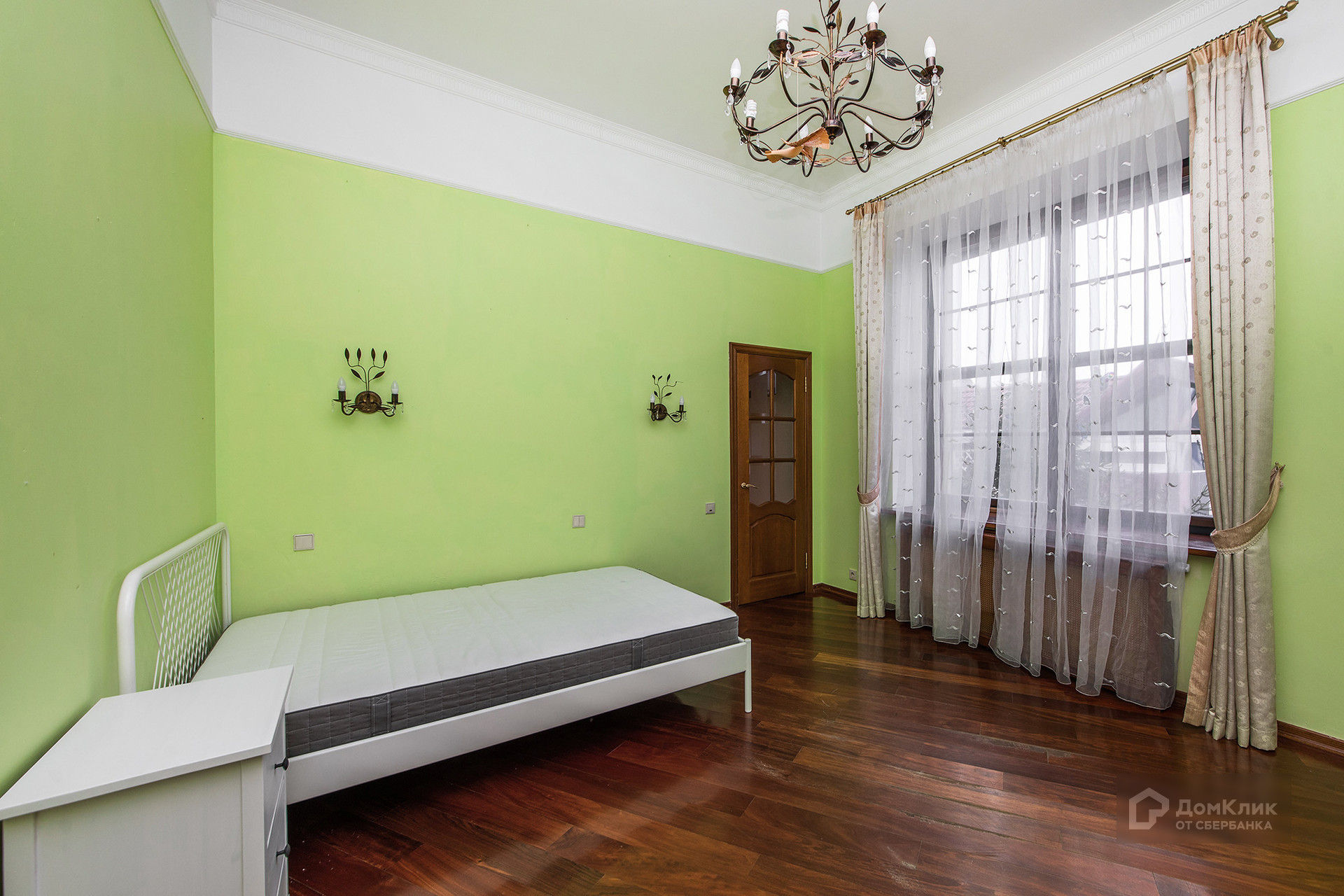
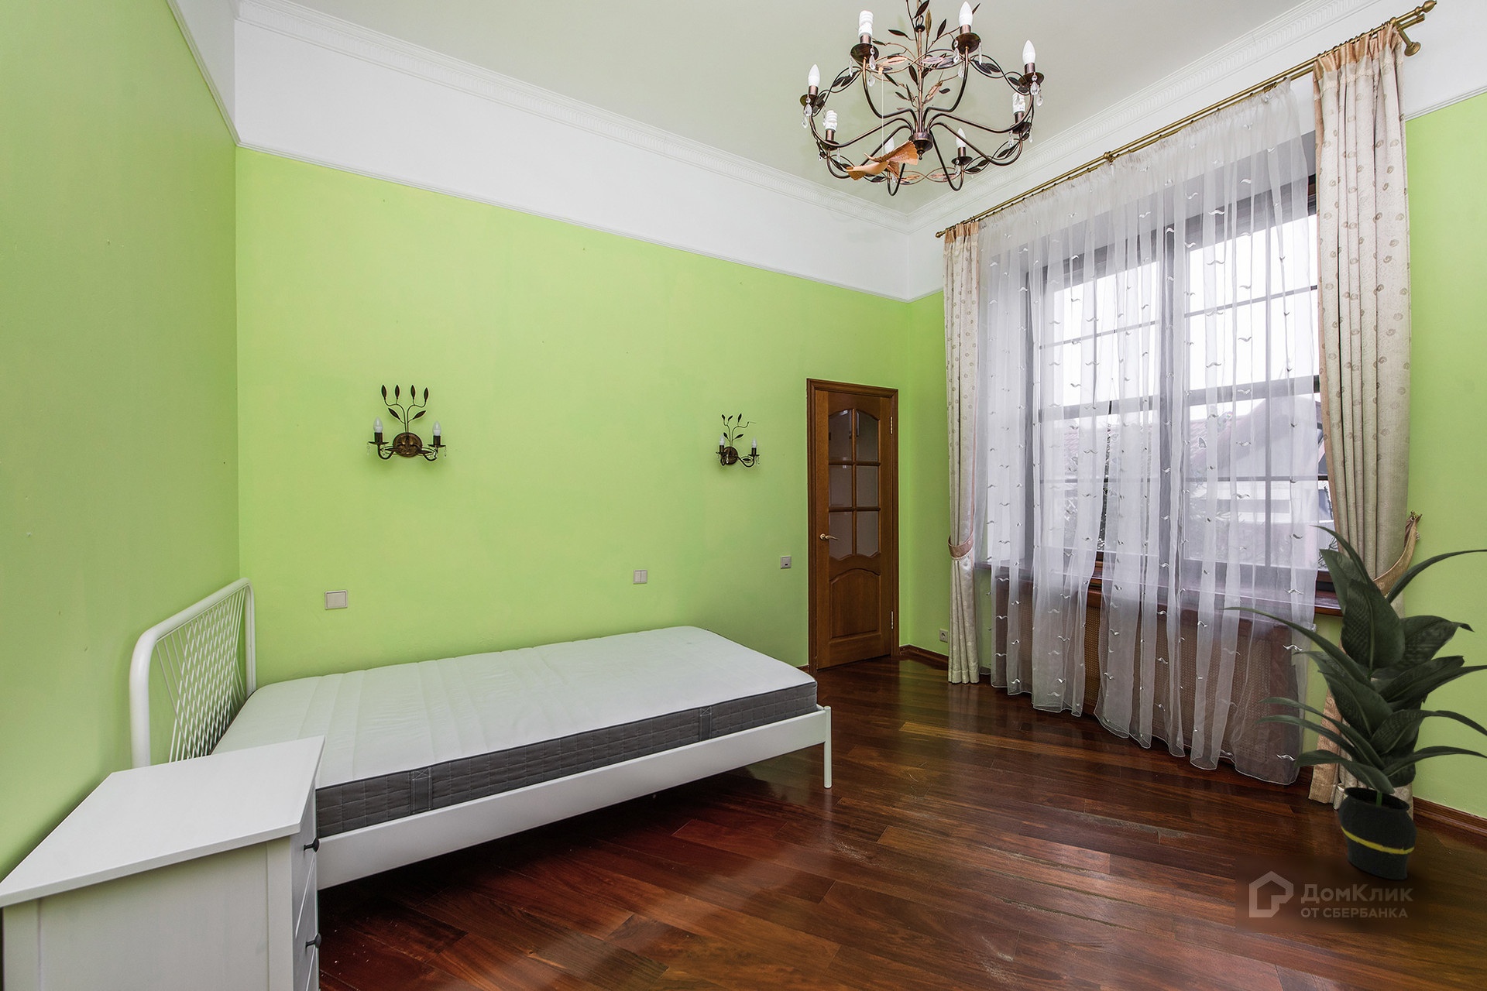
+ indoor plant [1216,524,1487,880]
